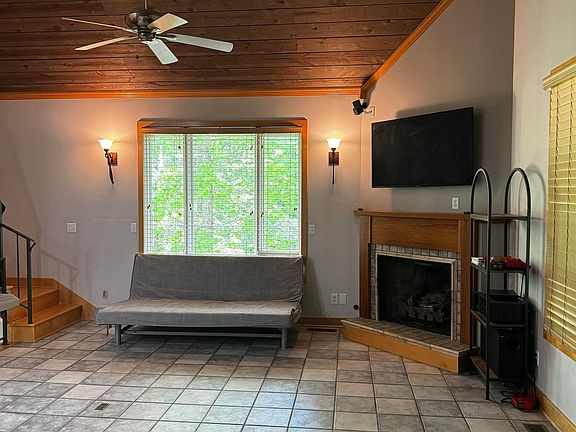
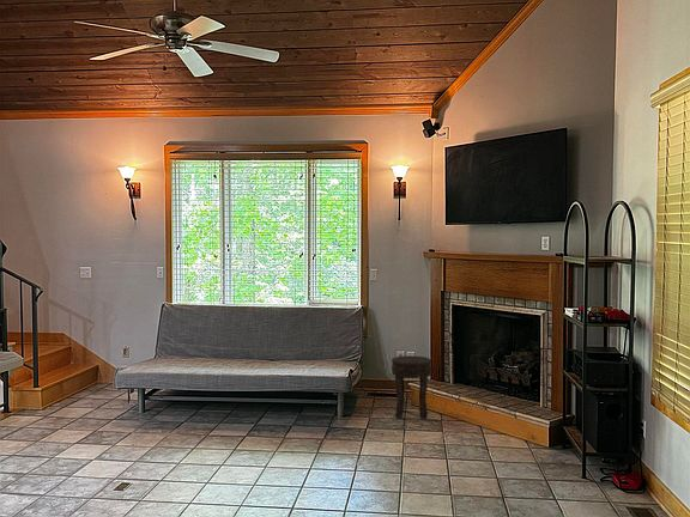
+ side table [391,354,432,420]
